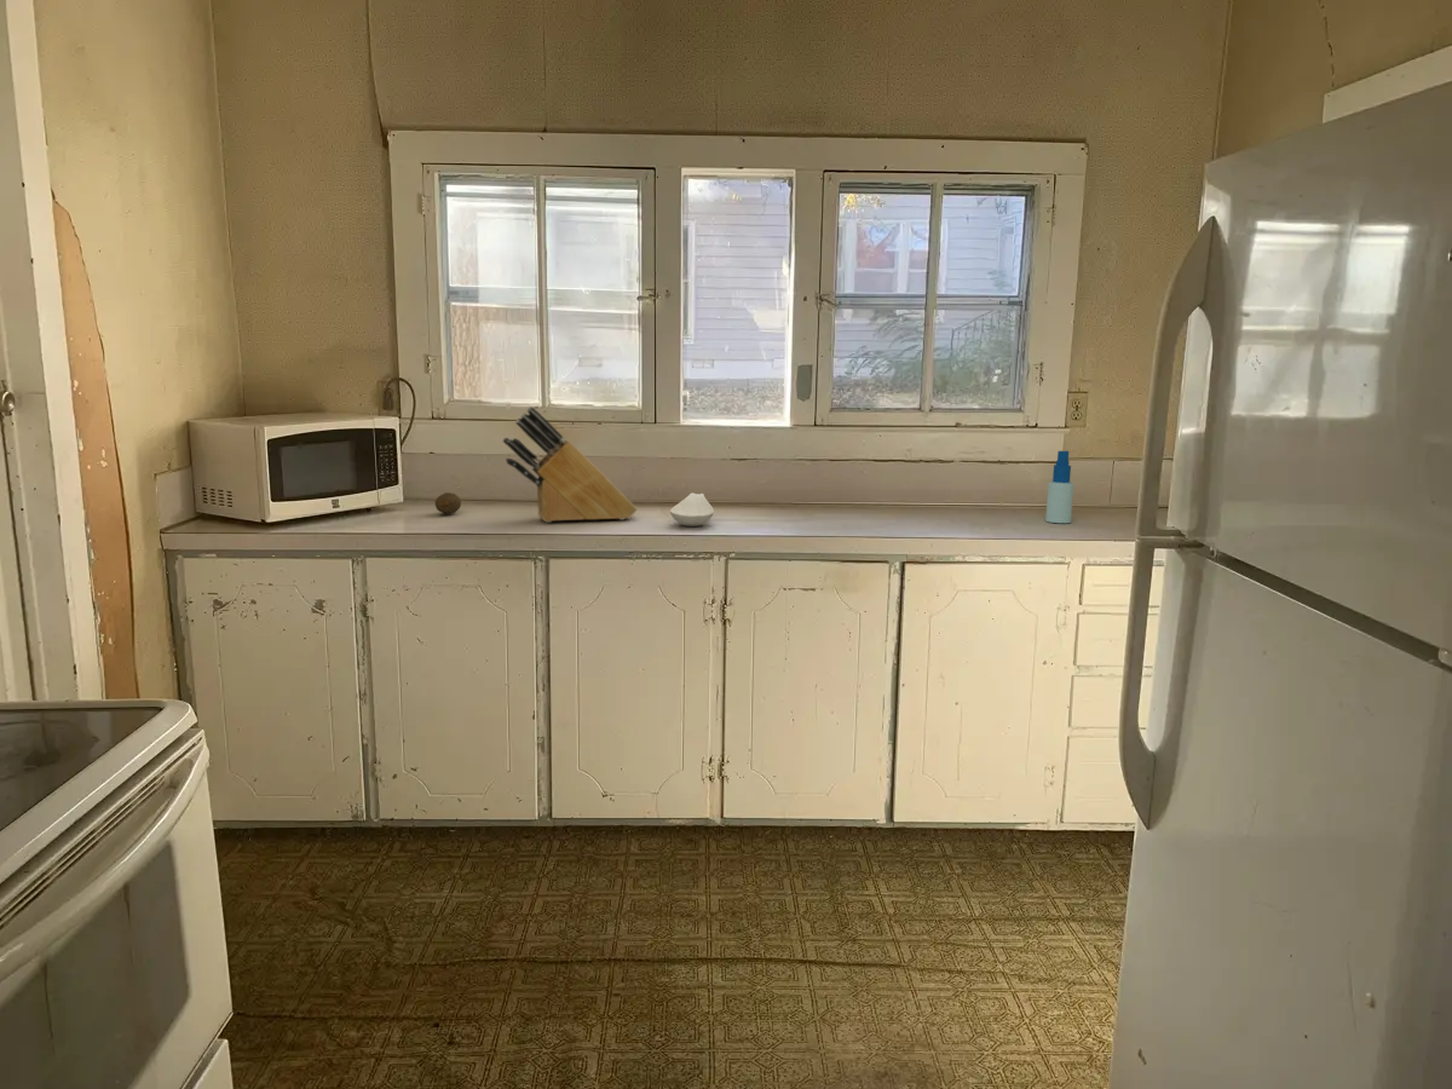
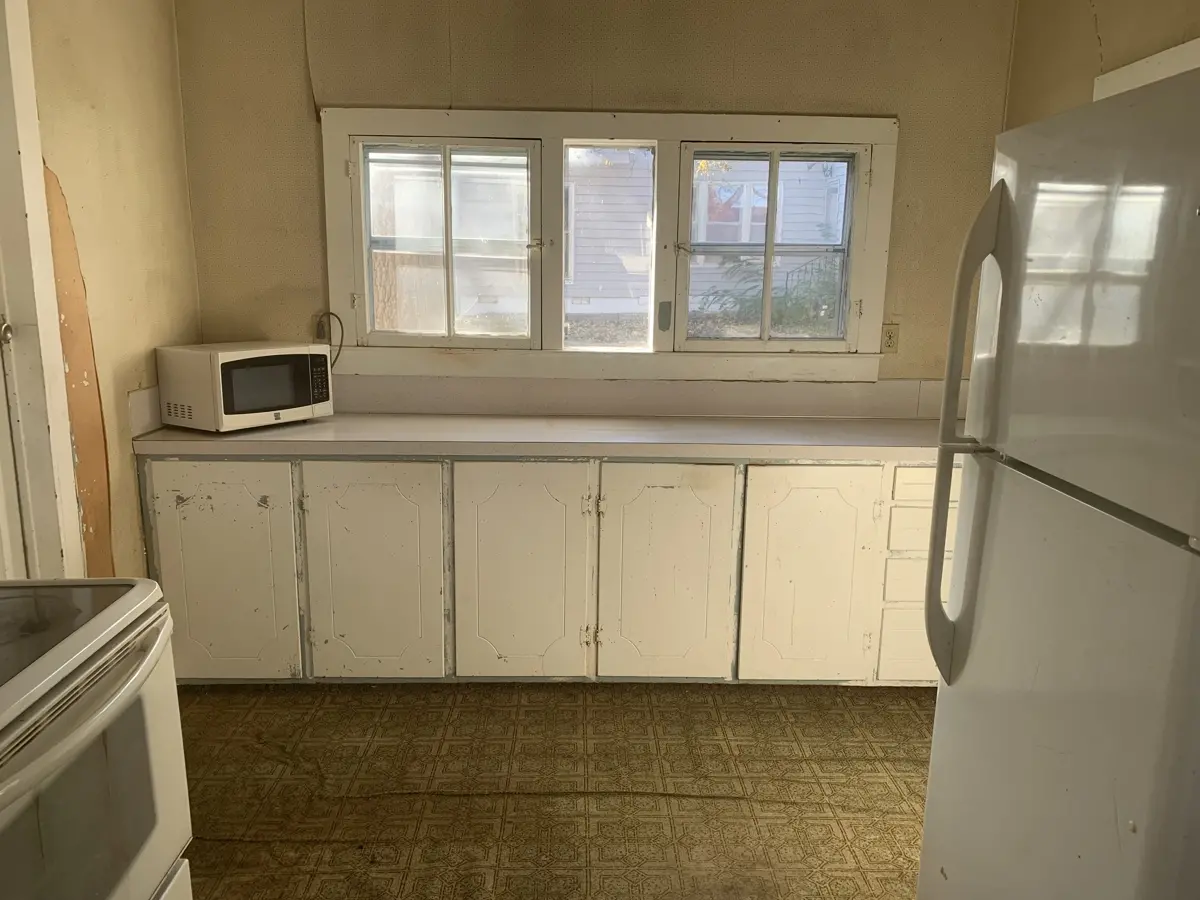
- spoon rest [669,491,715,528]
- spray bottle [1044,450,1074,524]
- fruit [434,491,462,515]
- knife block [502,405,638,524]
